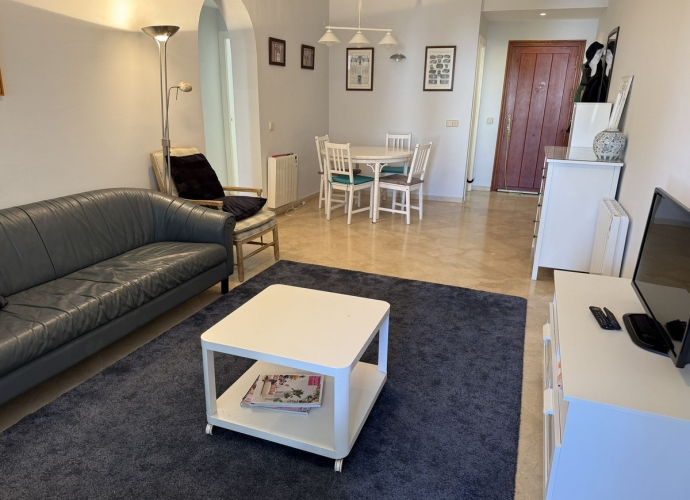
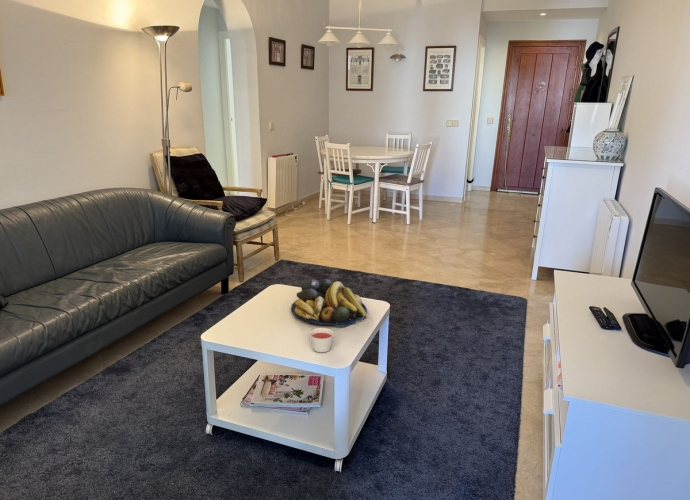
+ fruit bowl [290,278,368,328]
+ candle [309,327,335,353]
